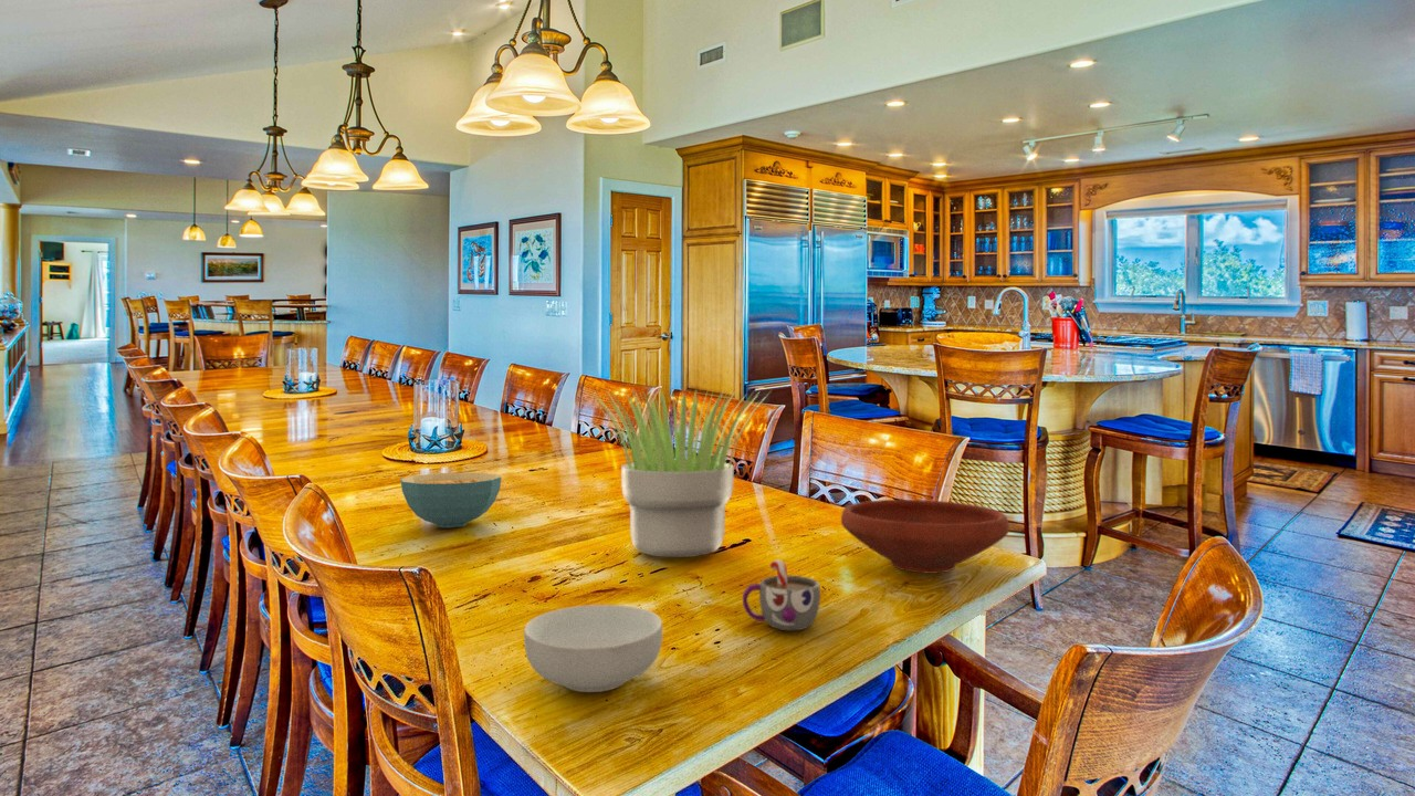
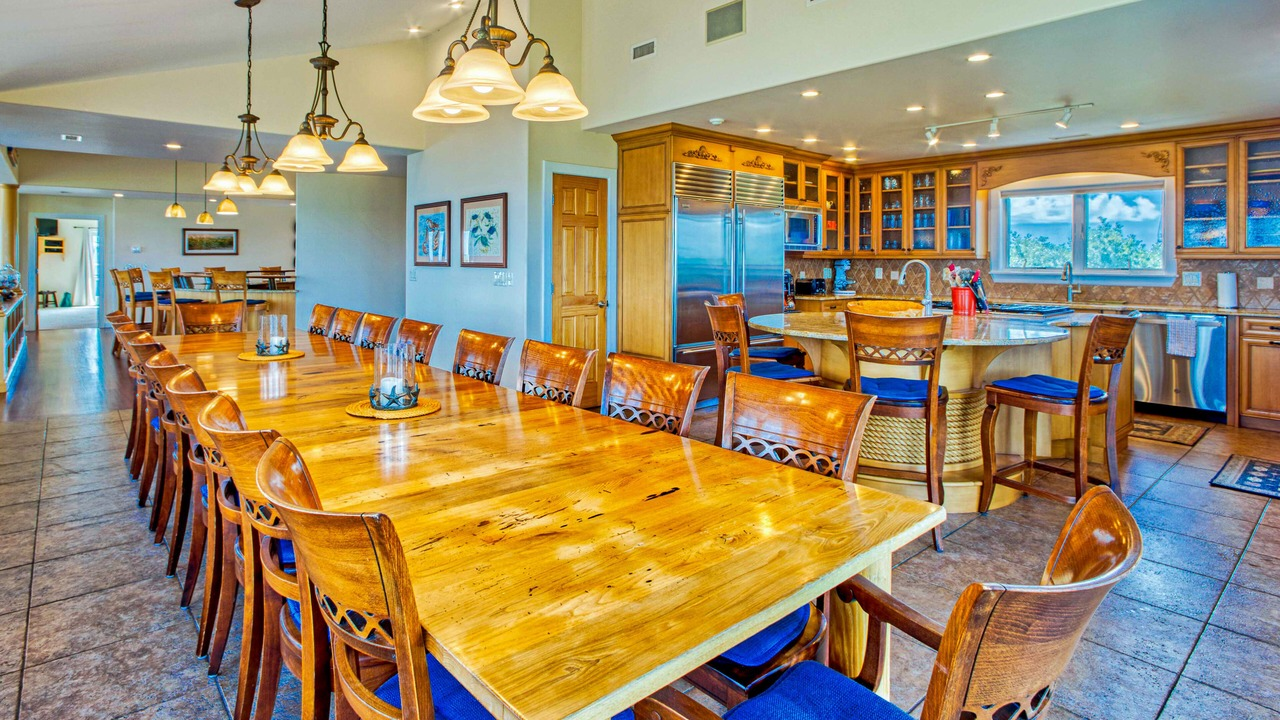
- mug [742,558,821,631]
- cereal bowl [399,472,502,528]
- bowl [840,499,1010,575]
- potted plant [590,388,774,558]
- cereal bowl [523,604,663,693]
